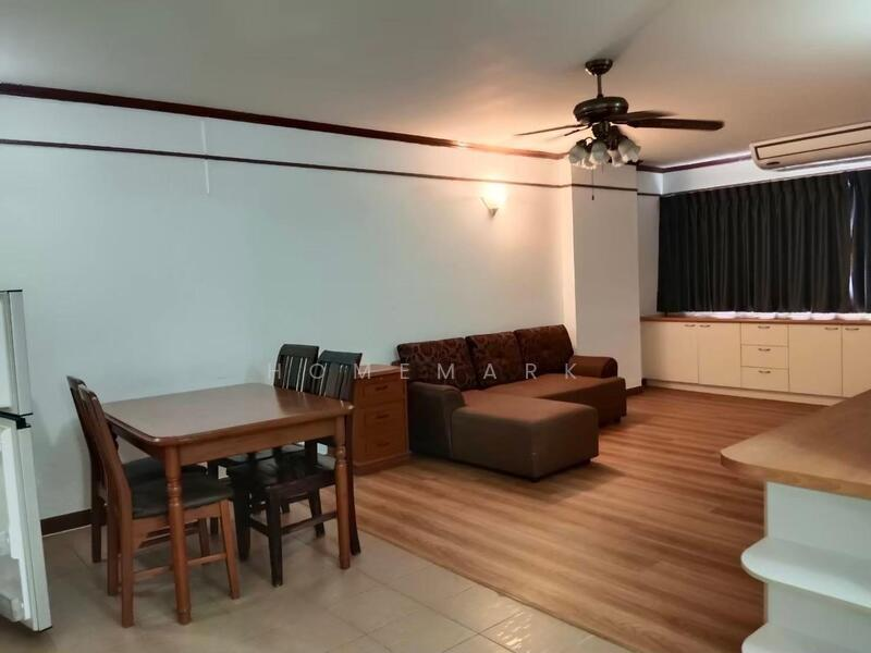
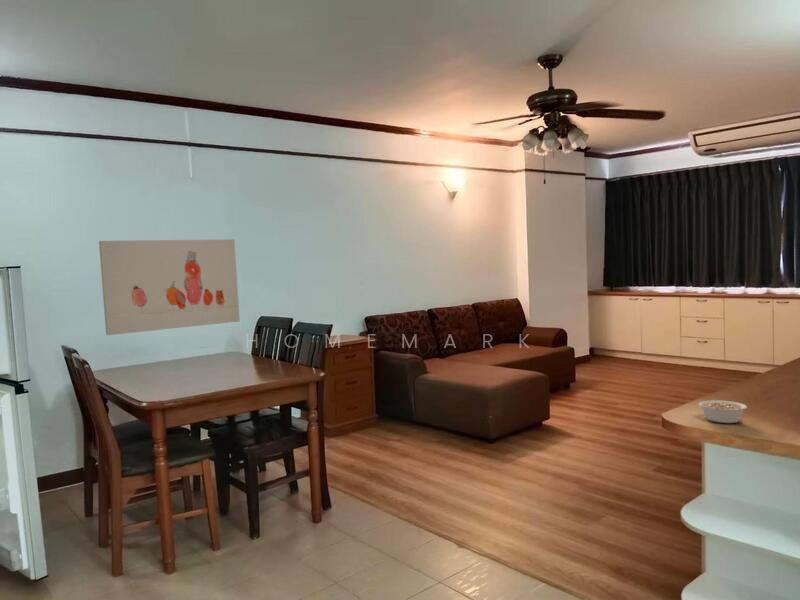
+ legume [697,399,748,424]
+ wall art [98,238,241,336]
